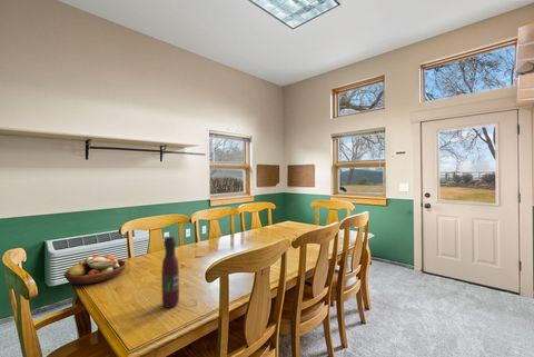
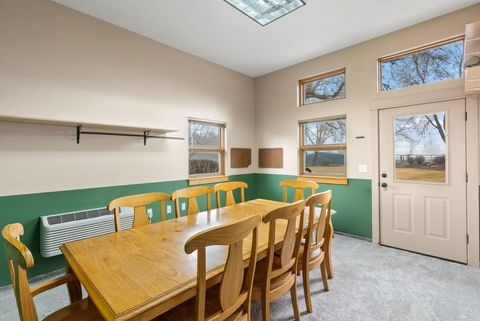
- fruit bowl [62,254,127,286]
- wine bottle [160,236,180,309]
